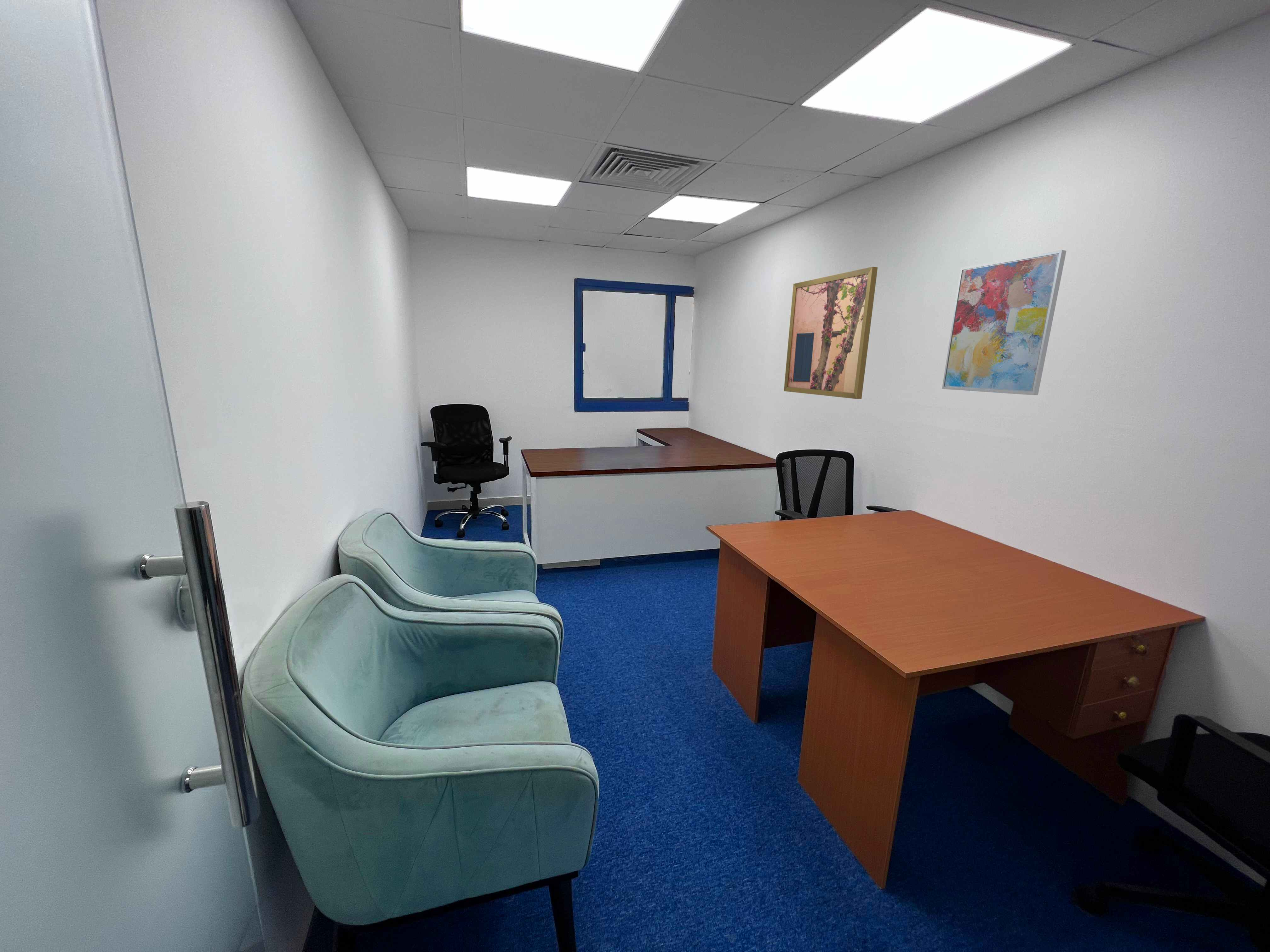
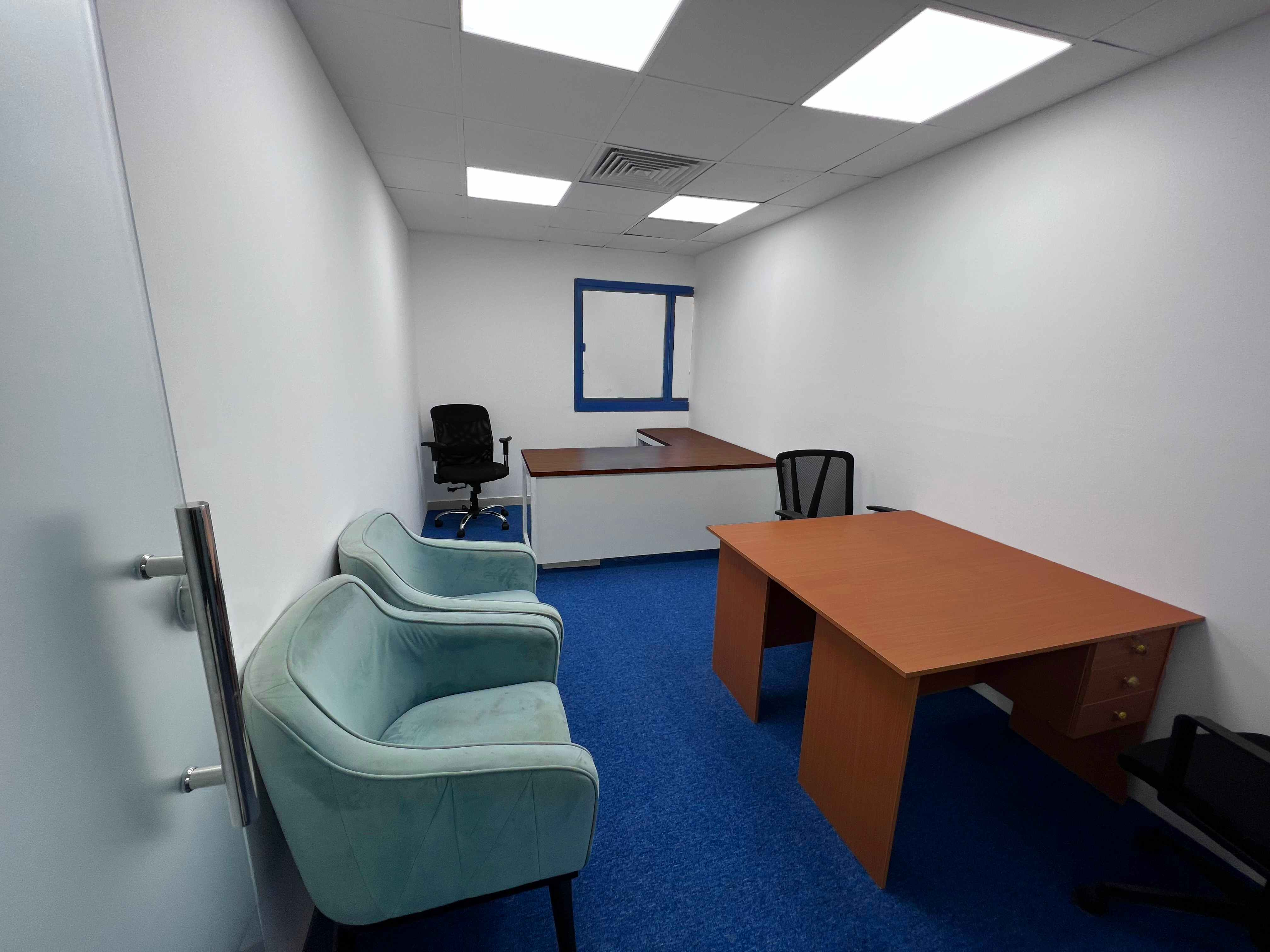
- wall art [783,266,878,399]
- wall art [942,250,1067,395]
